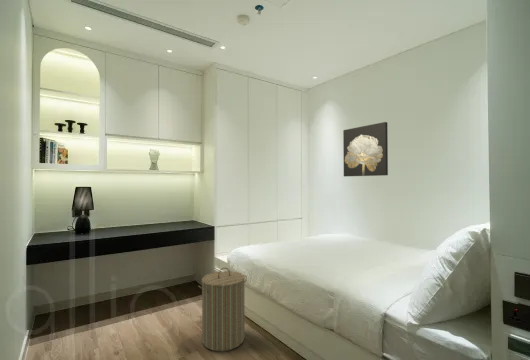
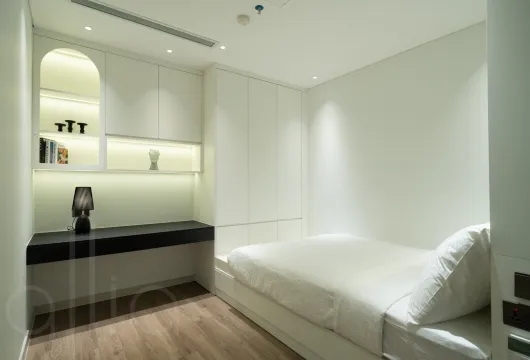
- laundry hamper [197,266,248,352]
- wall art [342,121,389,177]
